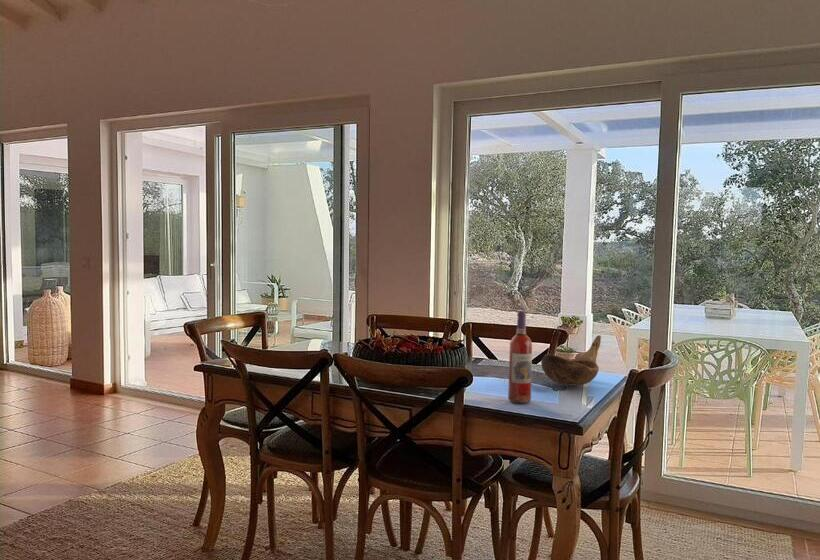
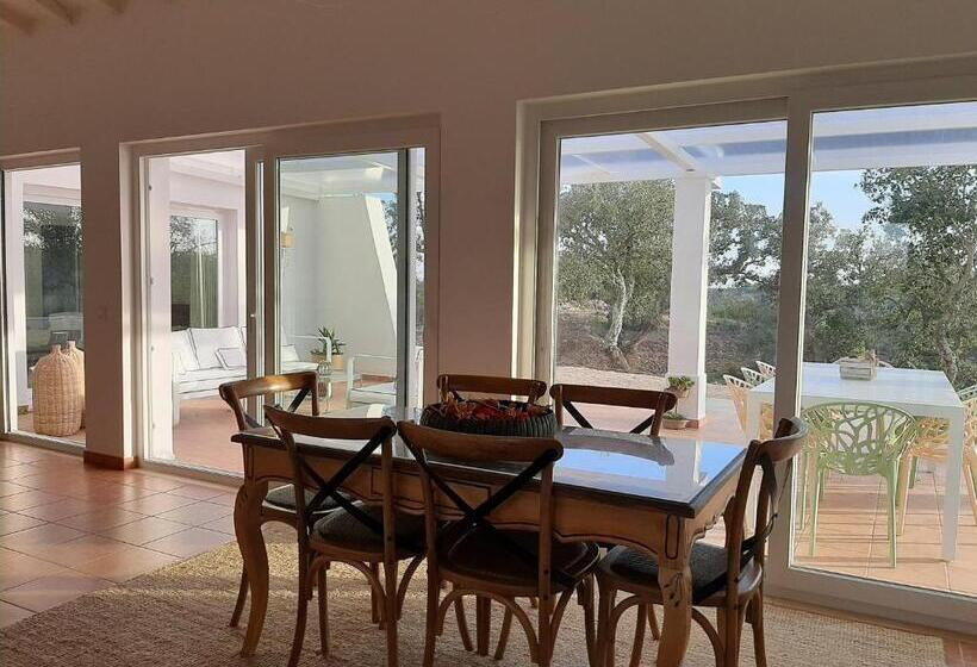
- decorative bowl [540,334,602,387]
- wine bottle [507,310,533,404]
